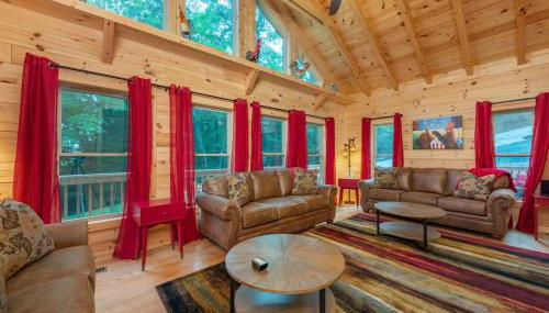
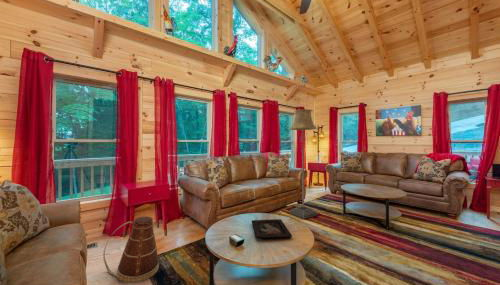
+ decorative tray [251,218,293,239]
+ basket [102,215,160,284]
+ floor lamp [289,108,318,220]
